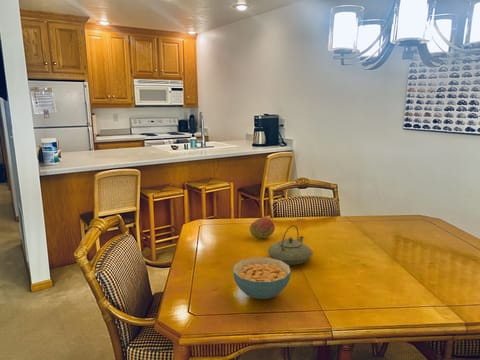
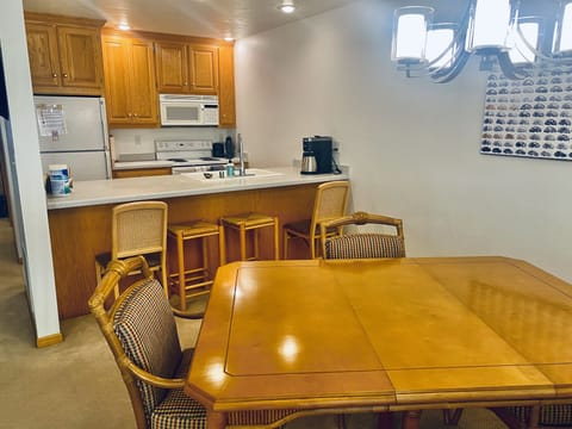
- cereal bowl [232,256,292,300]
- fruit [249,216,276,239]
- teapot [267,224,314,266]
